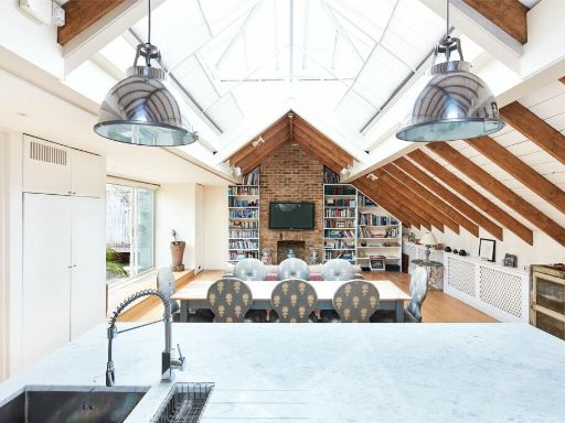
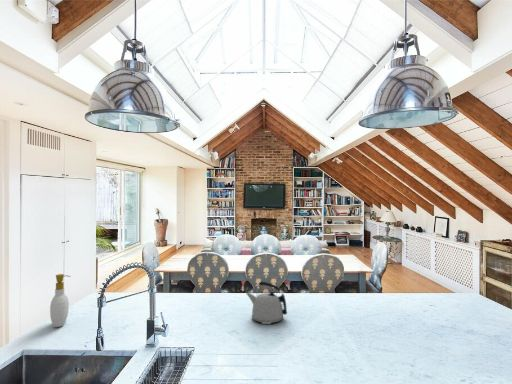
+ kettle [245,280,288,325]
+ soap bottle [49,273,71,328]
